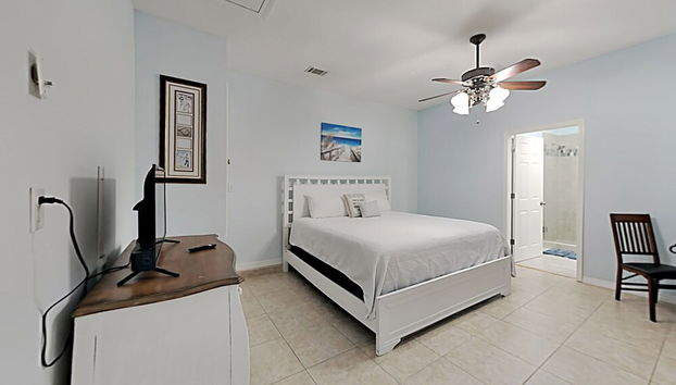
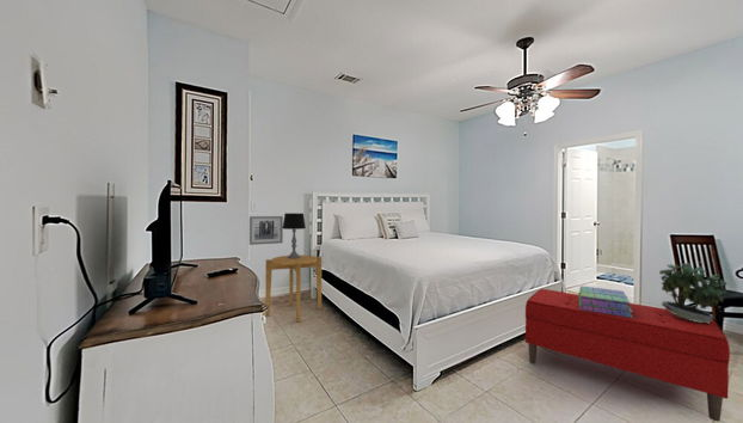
+ bench [524,288,731,423]
+ stack of books [577,286,633,318]
+ side table [264,255,323,323]
+ table lamp [283,212,307,258]
+ wall art [248,215,284,246]
+ potted plant [658,260,729,324]
